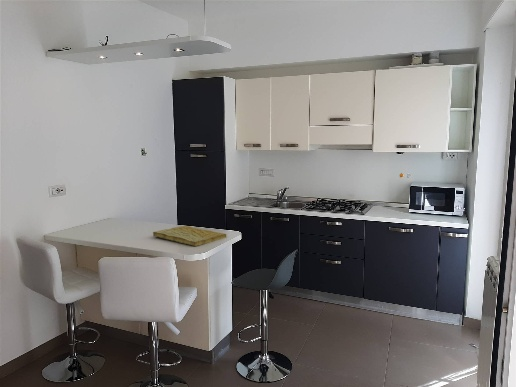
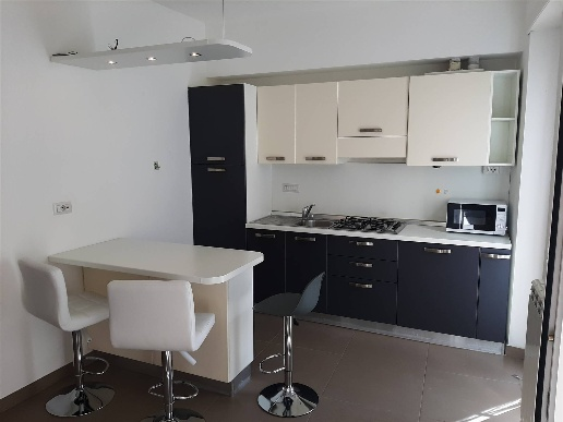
- cutting board [152,225,227,247]
